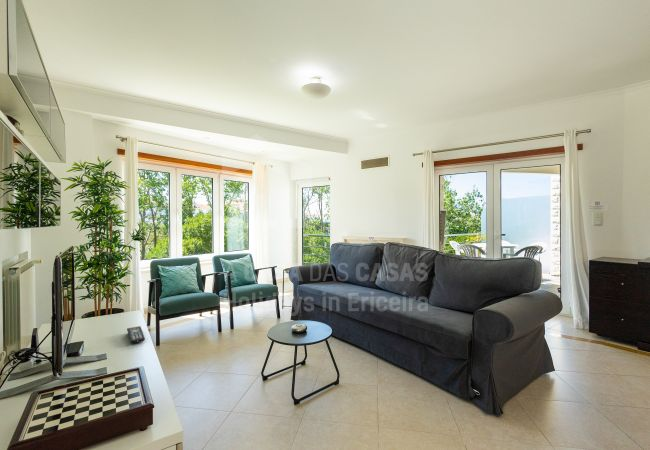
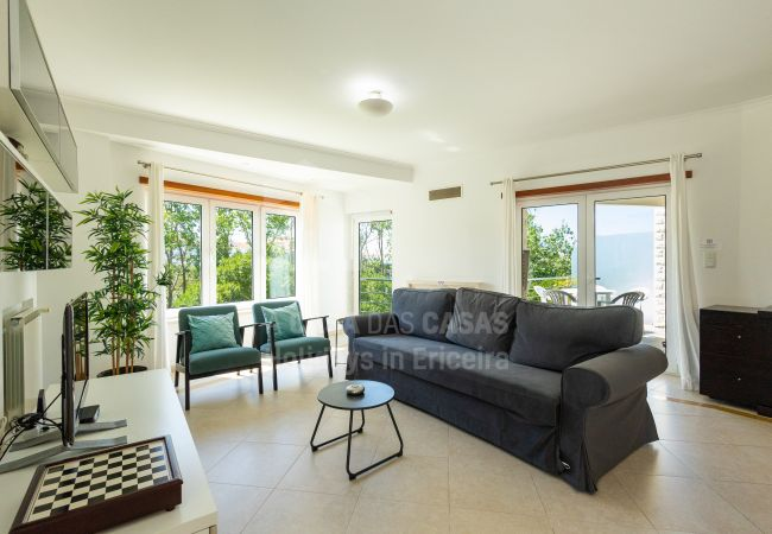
- remote control [126,325,146,344]
